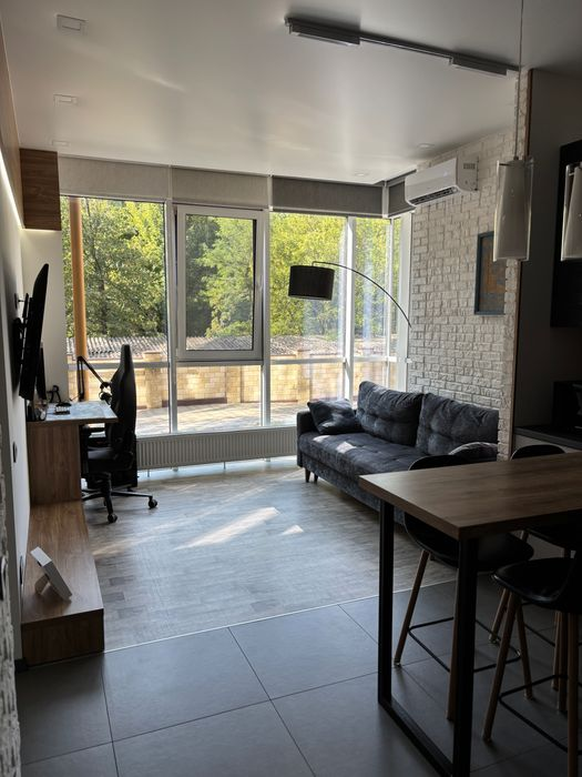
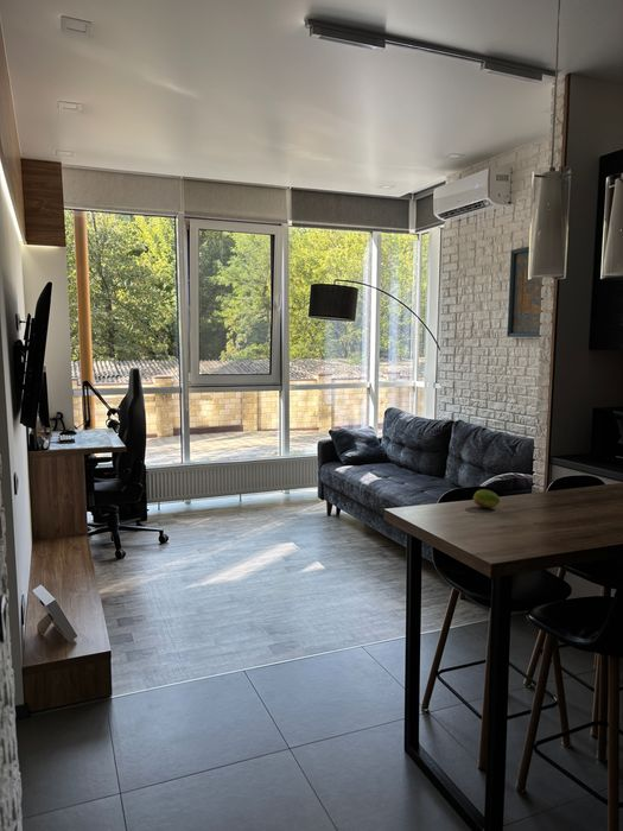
+ fruit [471,488,501,509]
